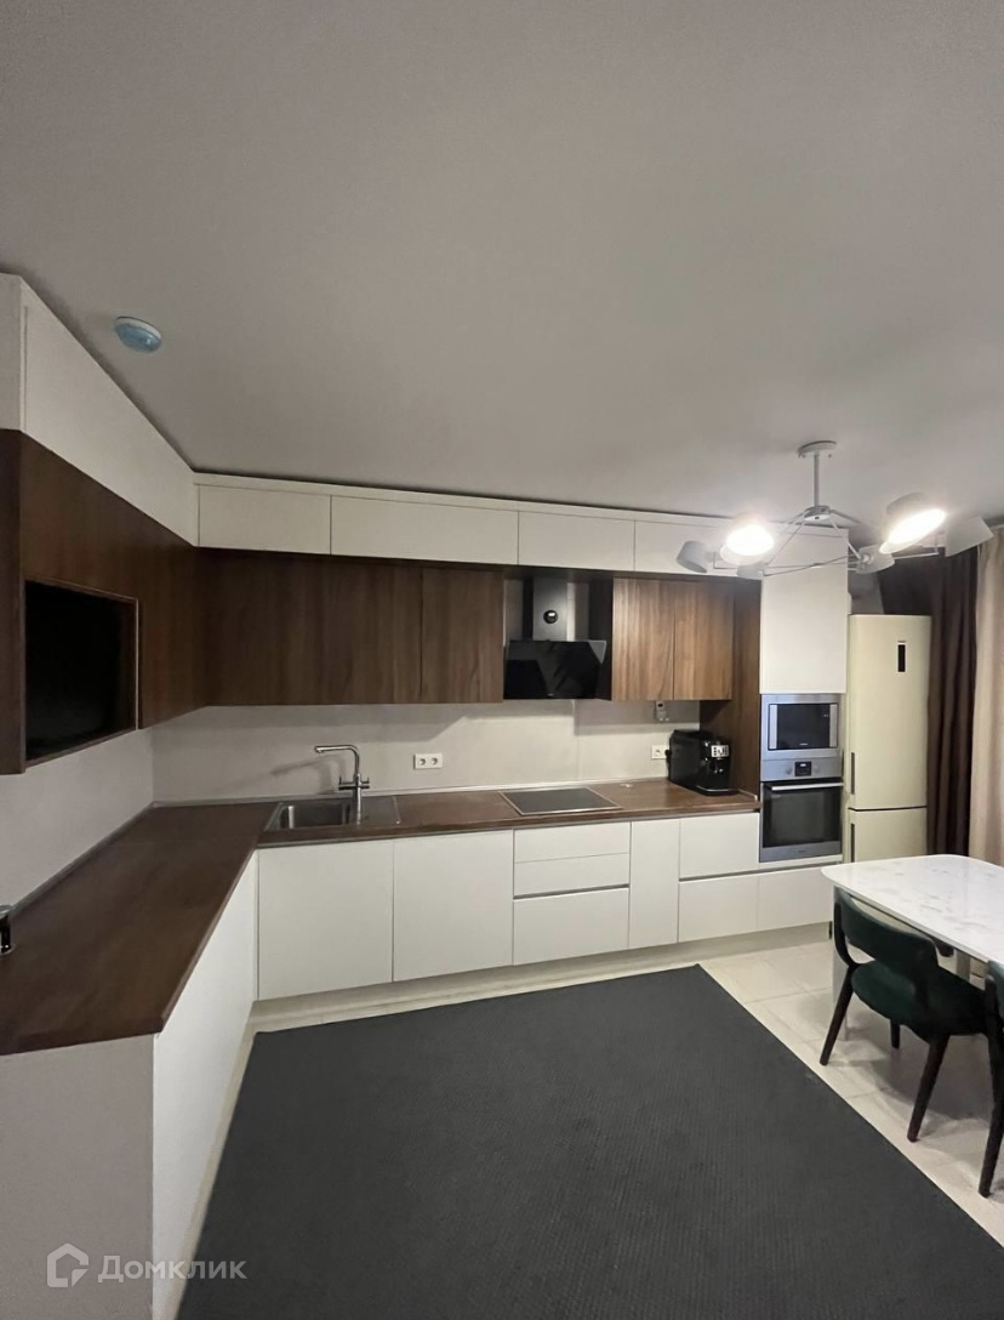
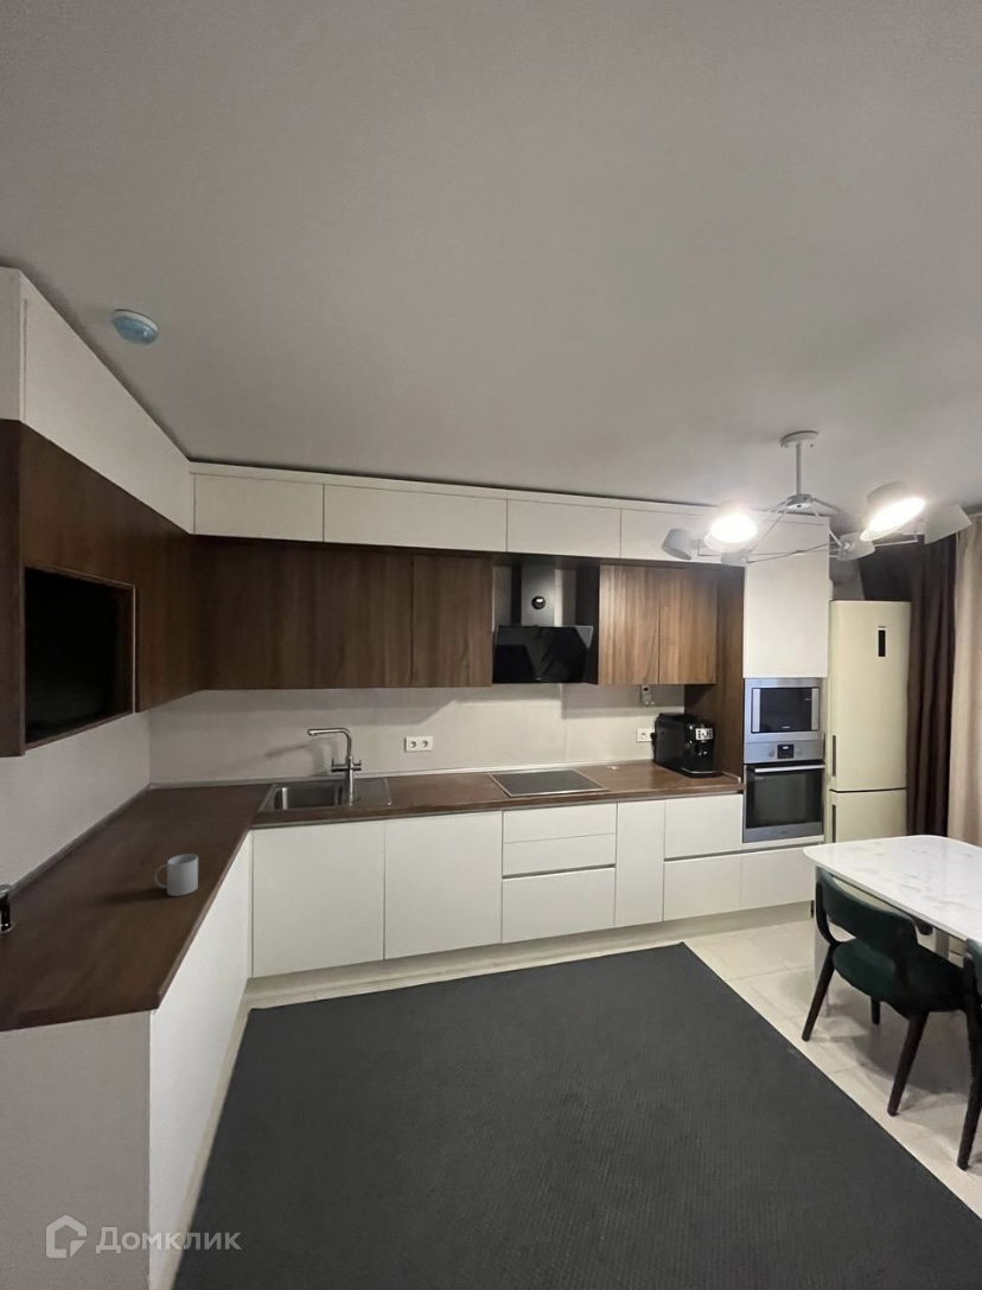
+ mug [153,852,199,898]
